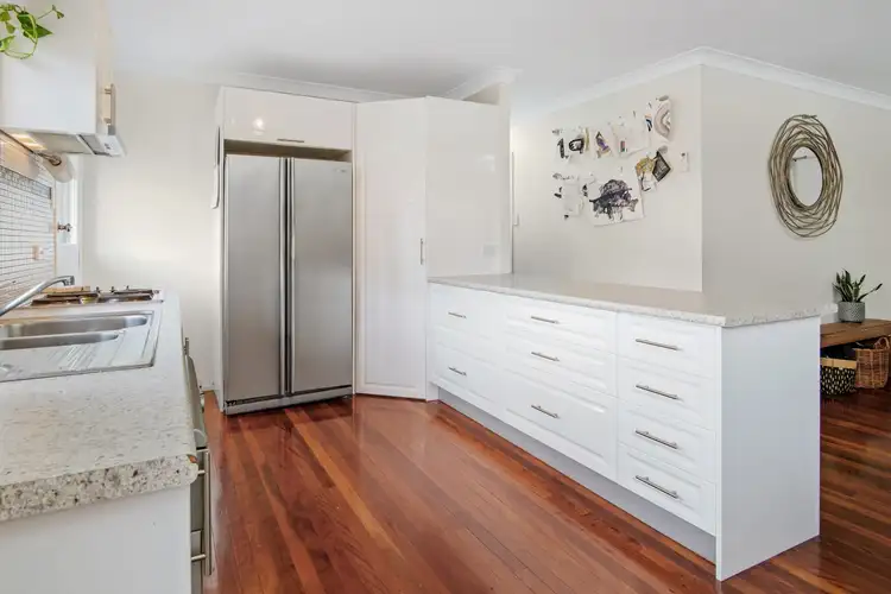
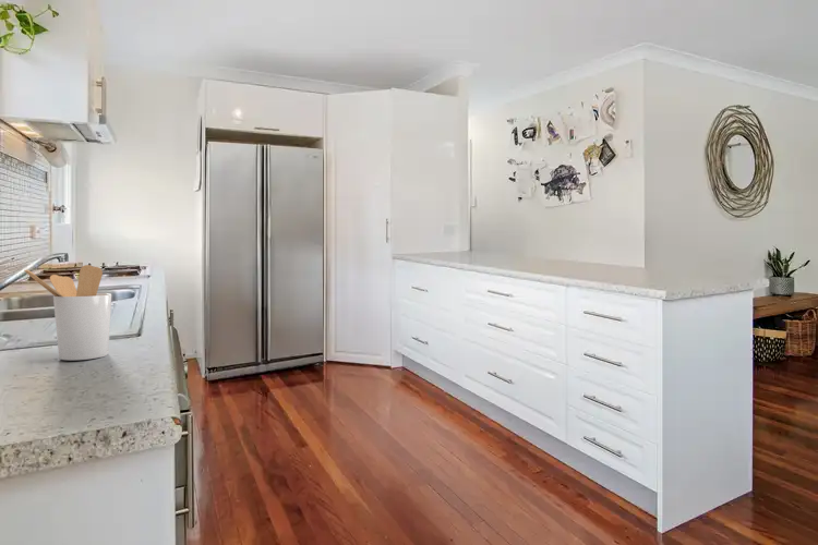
+ utensil holder [23,264,112,362]
